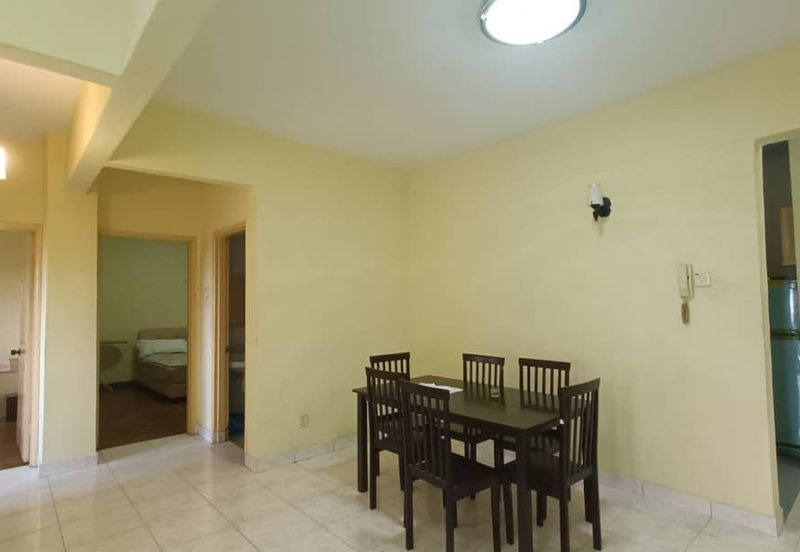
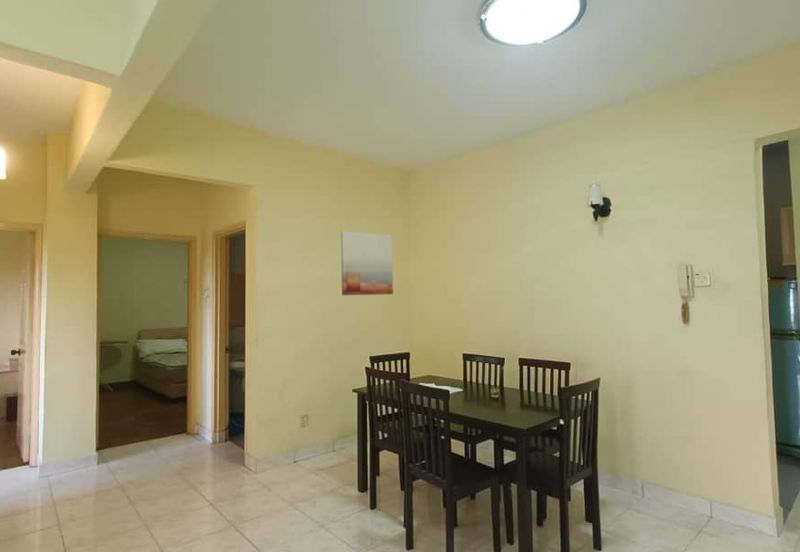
+ wall art [340,230,394,296]
